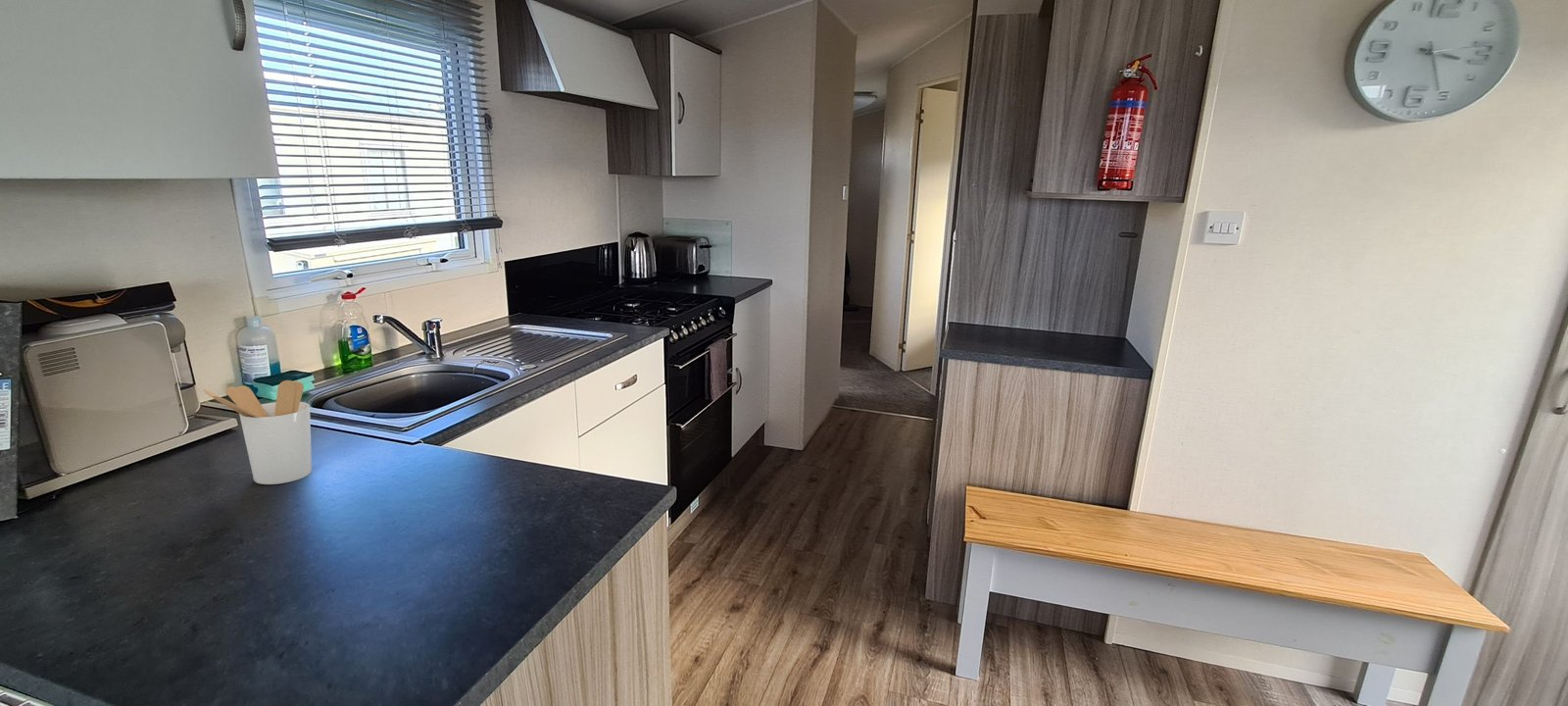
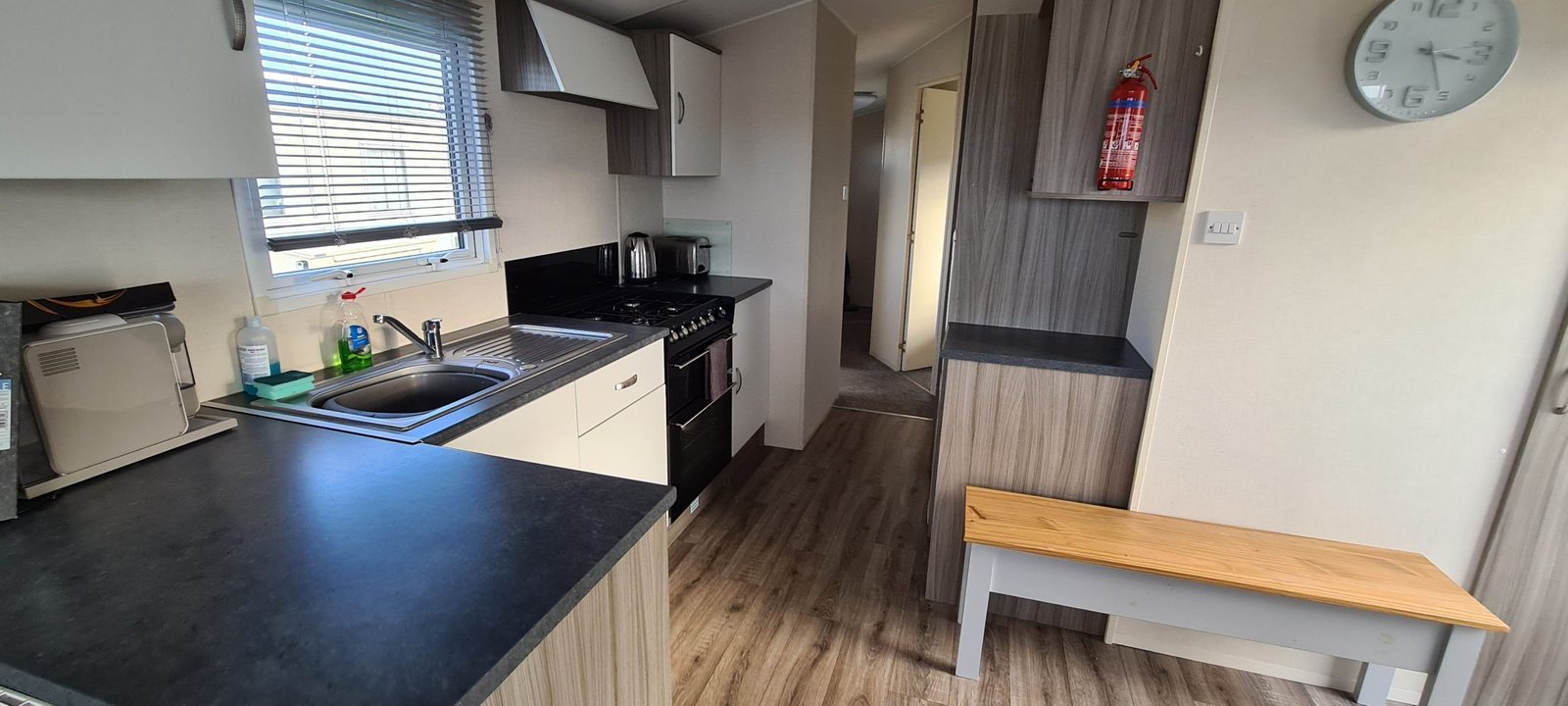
- utensil holder [203,379,313,485]
